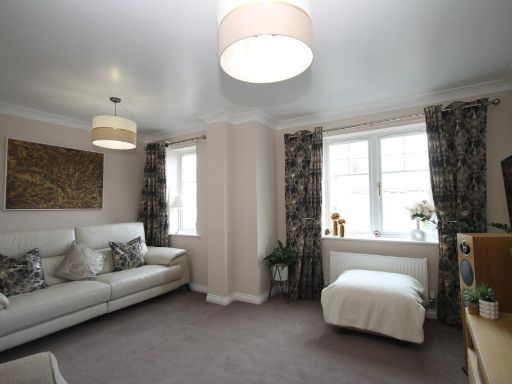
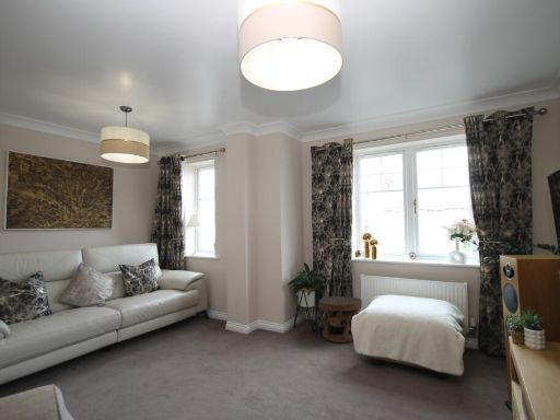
+ side table [318,295,363,343]
